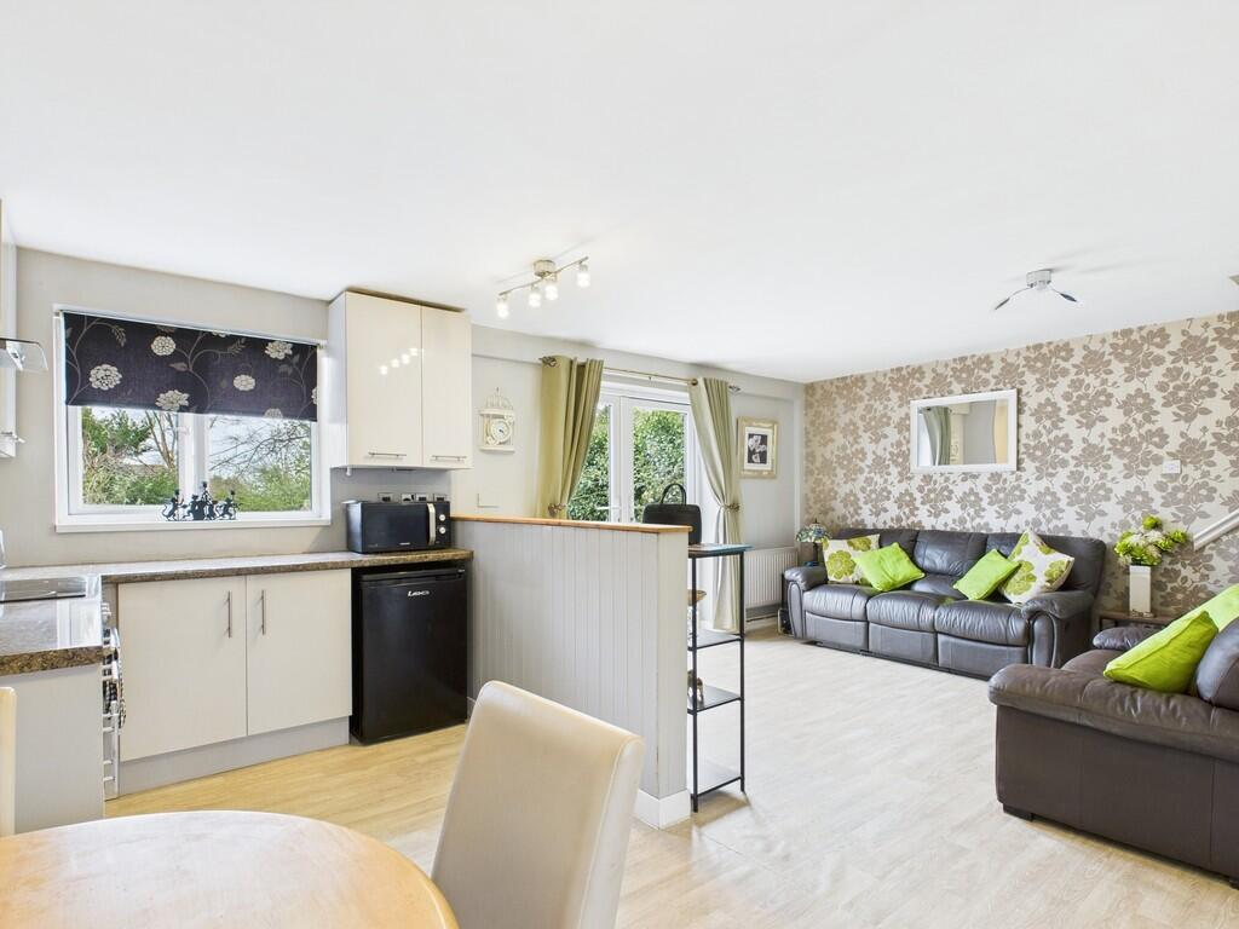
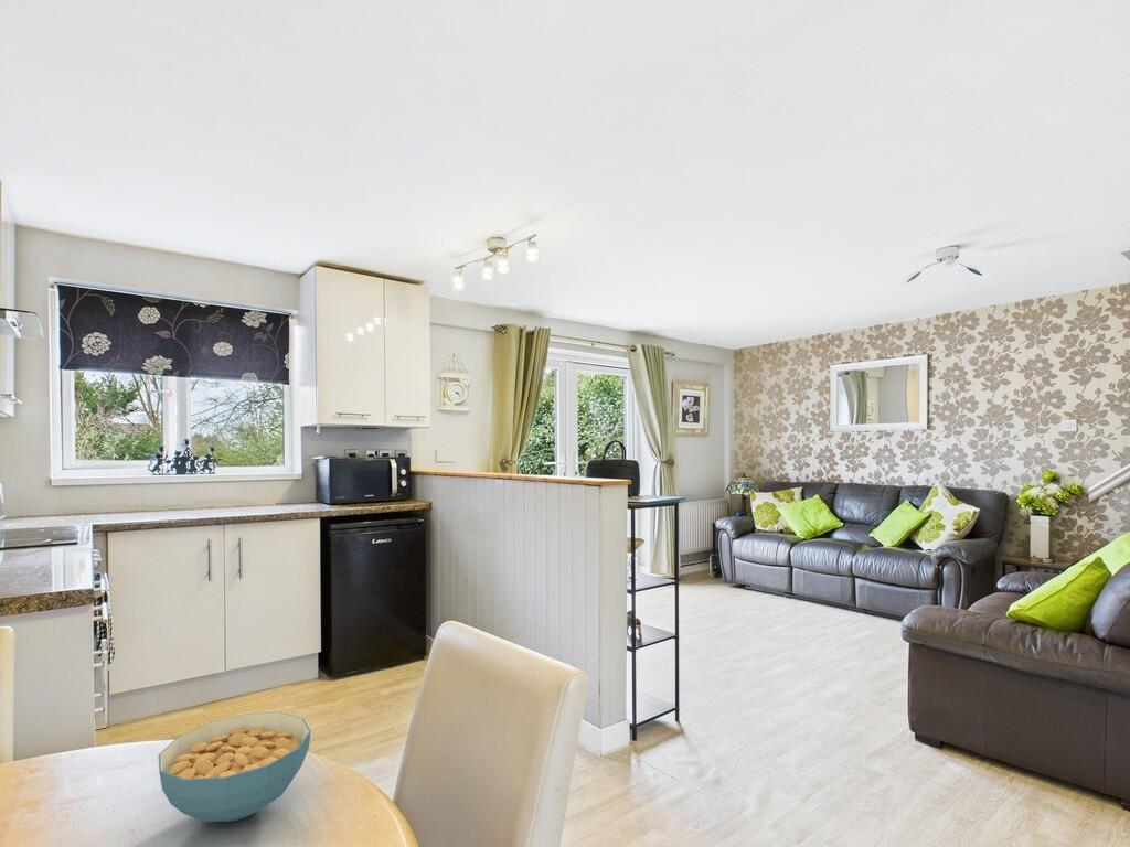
+ cereal bowl [158,711,312,823]
